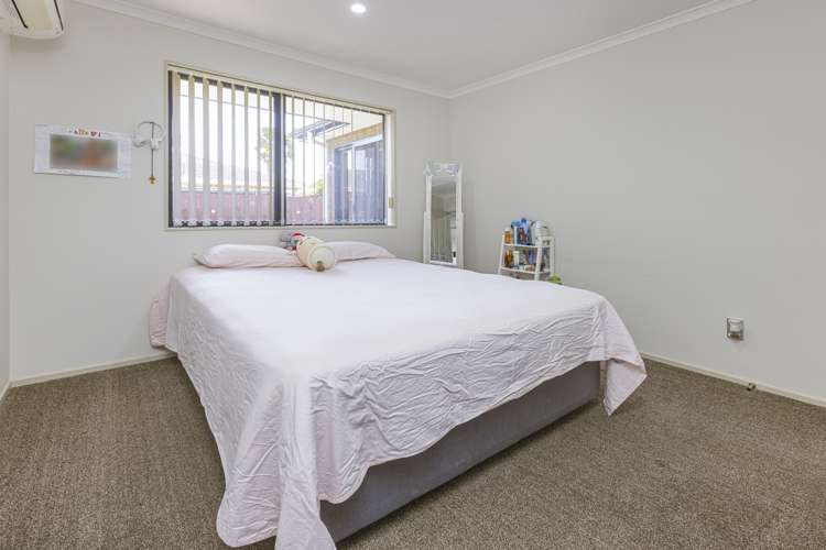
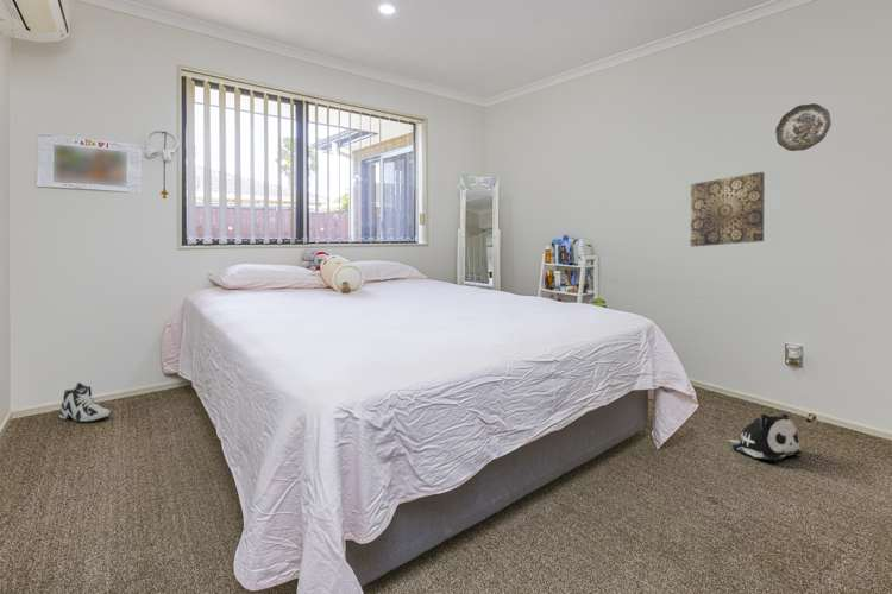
+ decorative plate [774,102,833,152]
+ plush toy [728,412,803,462]
+ sneaker [58,381,112,423]
+ wall art [690,171,766,247]
